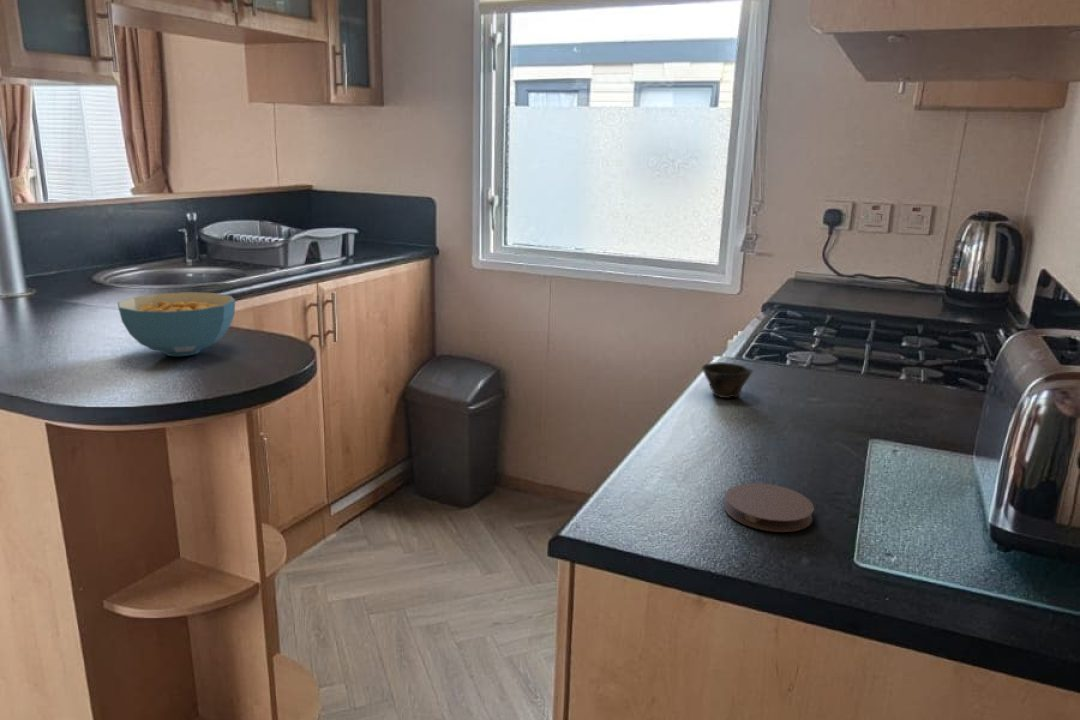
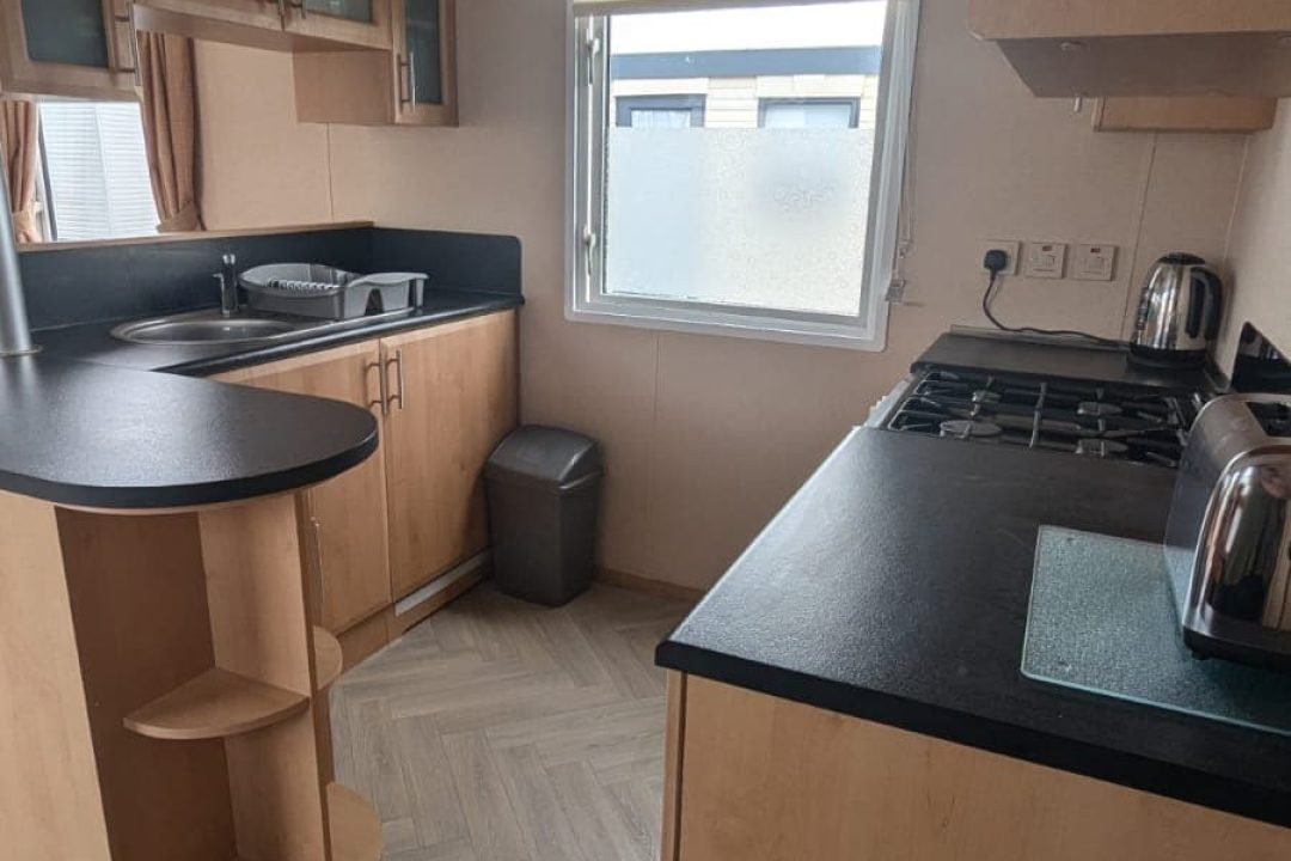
- coaster [723,482,815,533]
- cup [701,361,754,399]
- cereal bowl [117,291,236,357]
